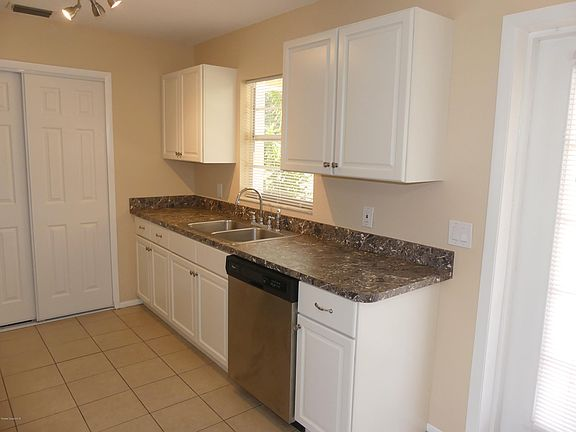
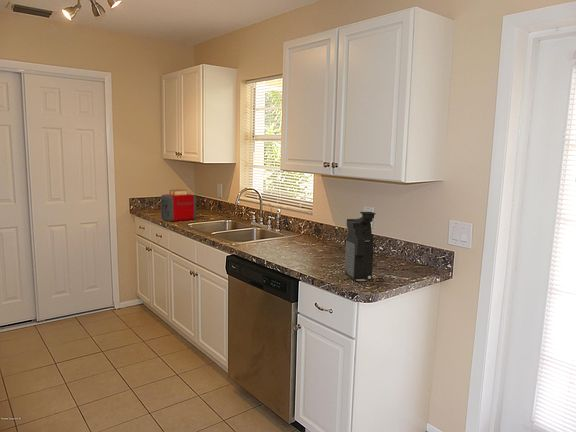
+ toaster [160,188,197,222]
+ coffee maker [344,211,377,282]
